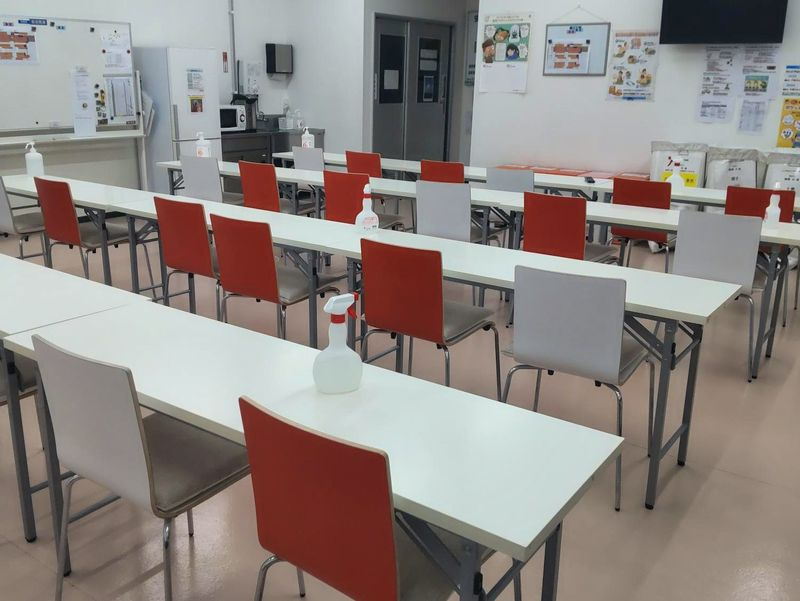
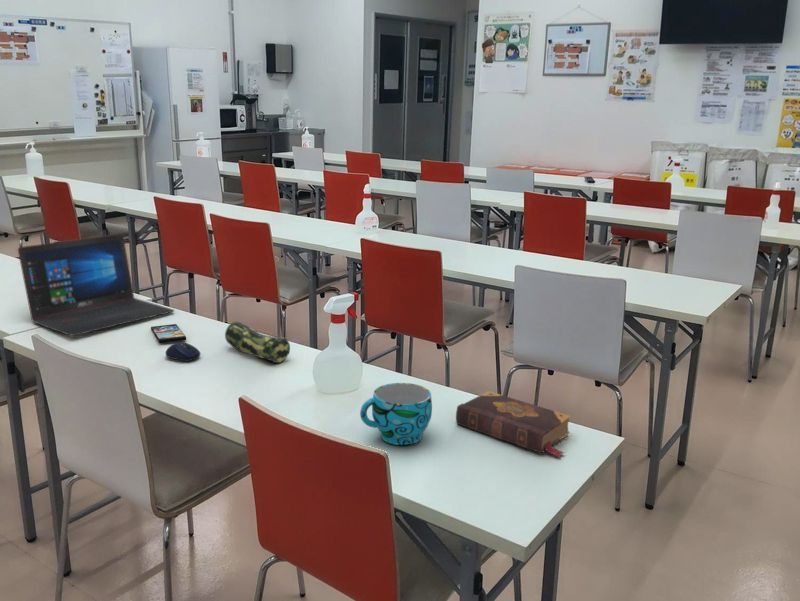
+ pencil case [224,321,291,364]
+ computer mouse [165,341,201,362]
+ cup [359,382,433,446]
+ laptop [17,233,175,337]
+ book [455,390,572,458]
+ smartphone [150,323,187,344]
